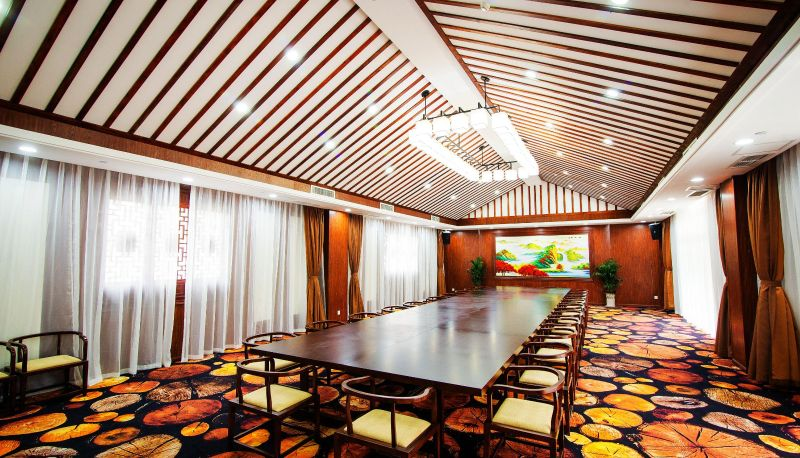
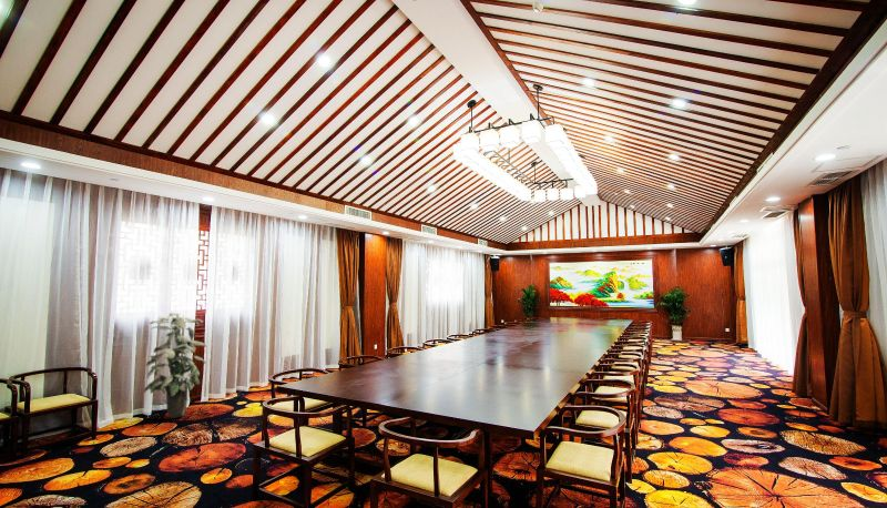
+ indoor plant [143,312,207,419]
